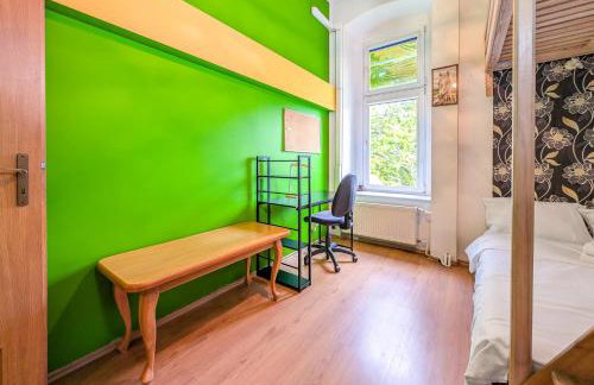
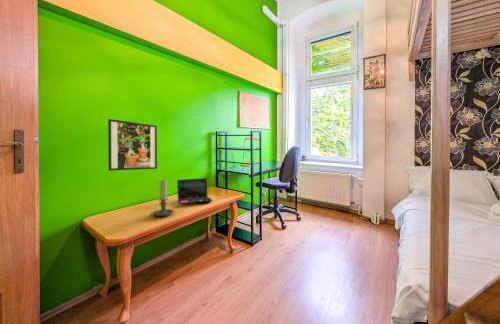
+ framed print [107,118,158,171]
+ candle holder [149,179,174,218]
+ laptop [176,177,213,205]
